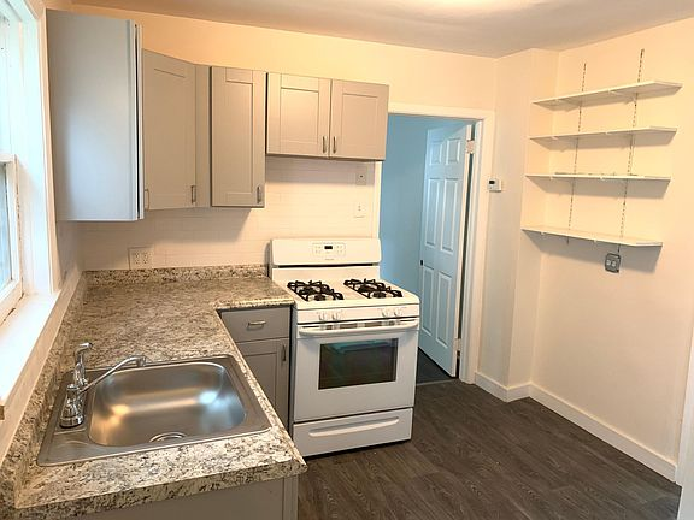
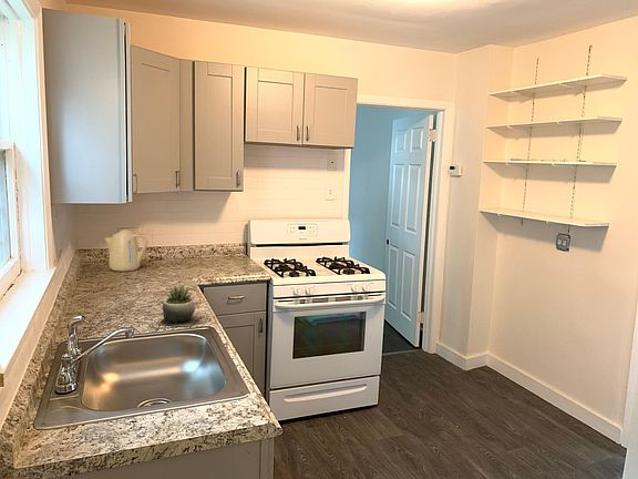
+ kettle [104,228,148,273]
+ succulent plant [156,284,203,328]
